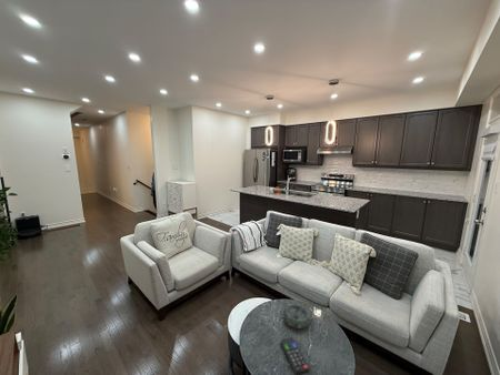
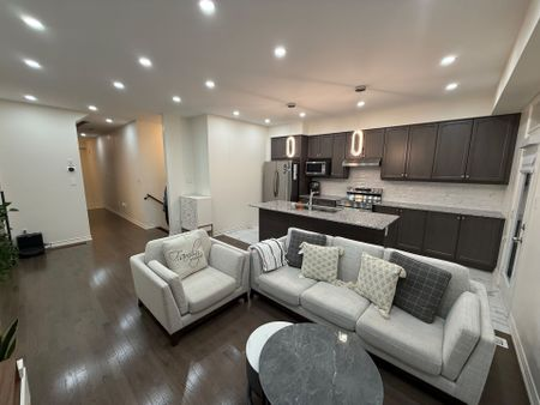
- decorative bowl [282,303,311,330]
- remote control [280,336,310,375]
